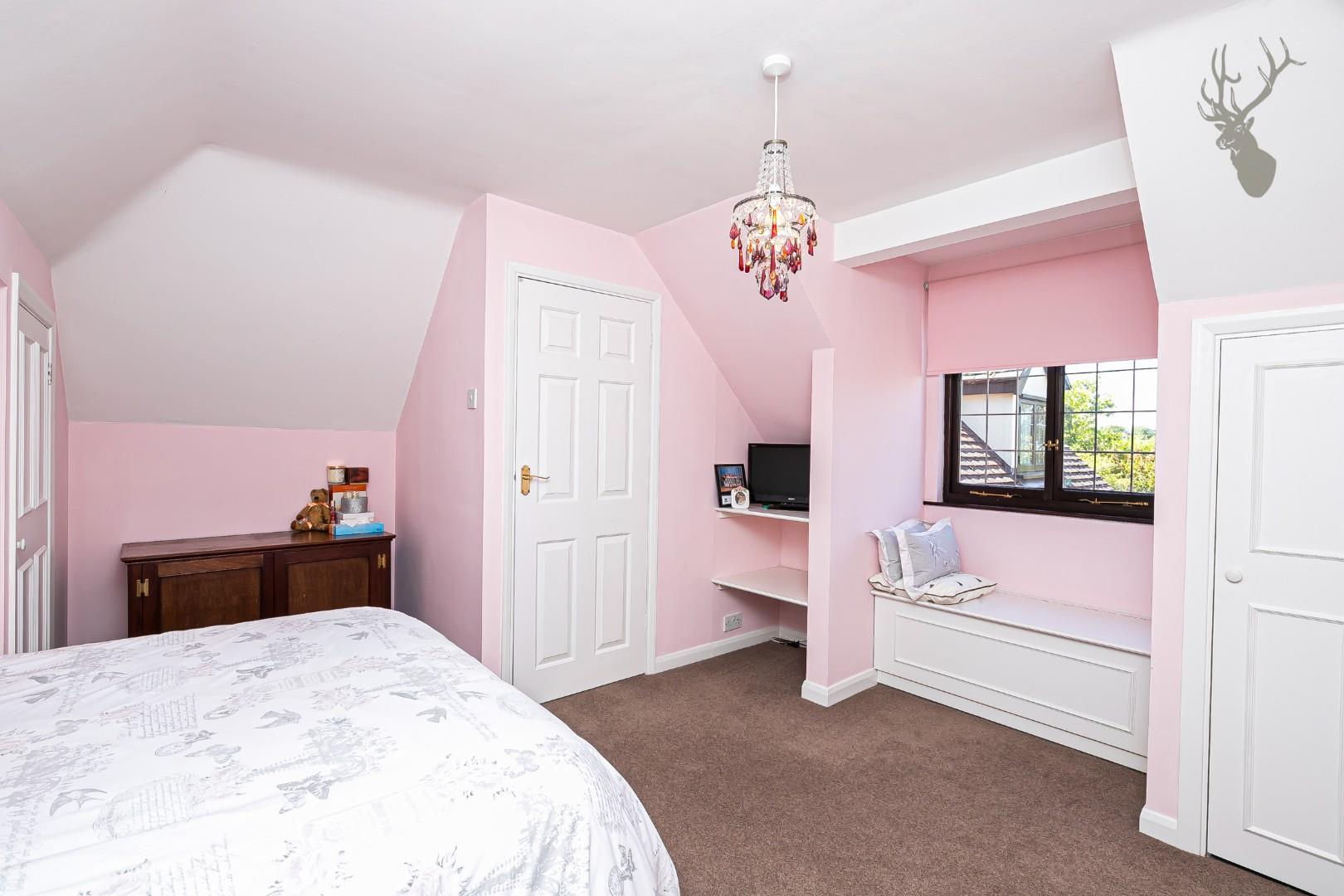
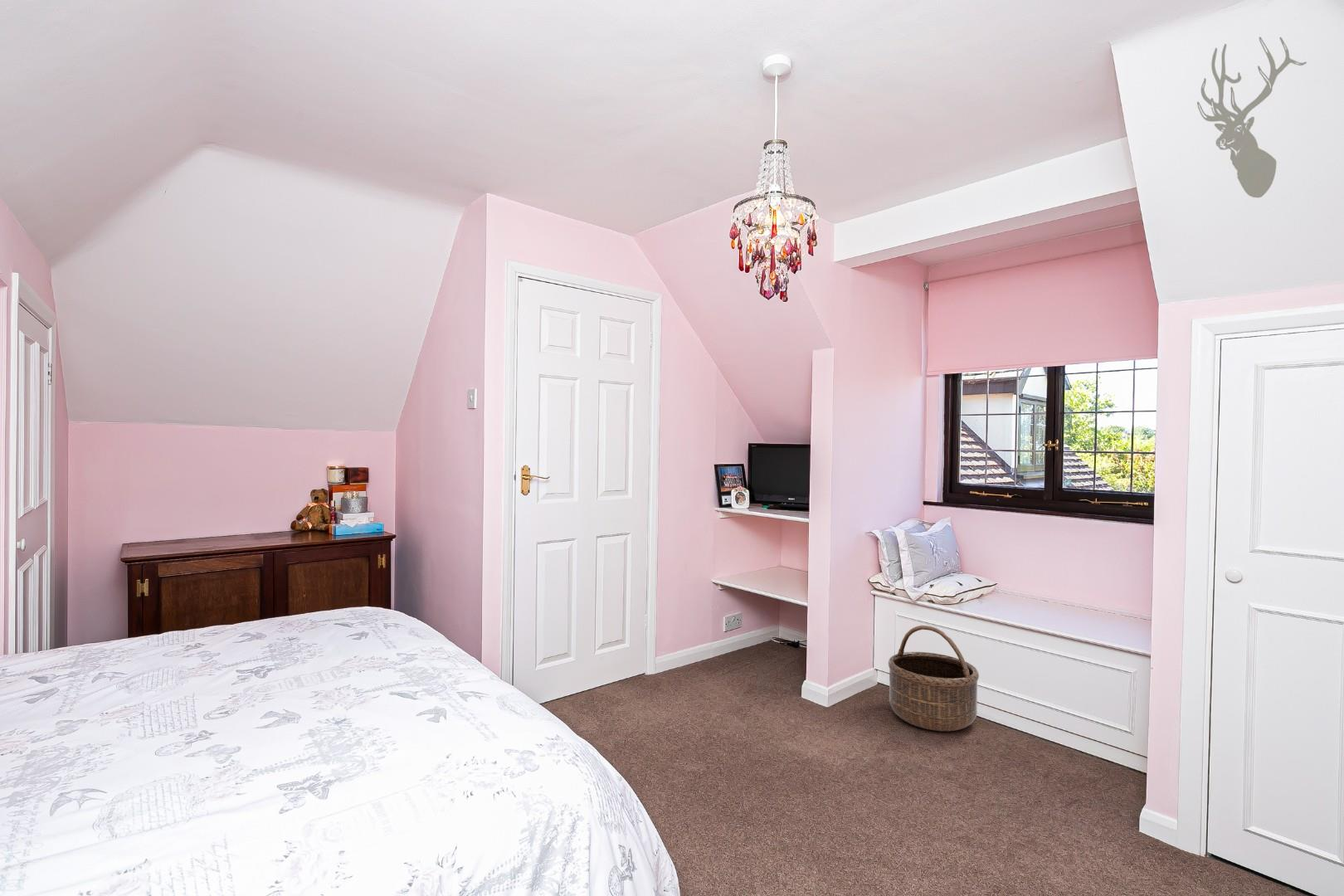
+ basket [888,625,980,732]
